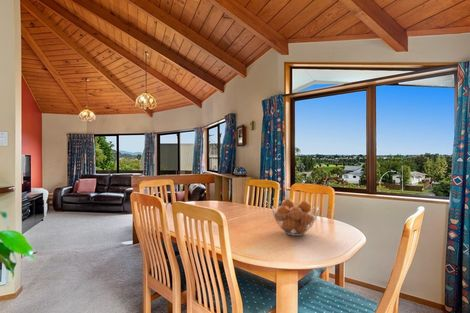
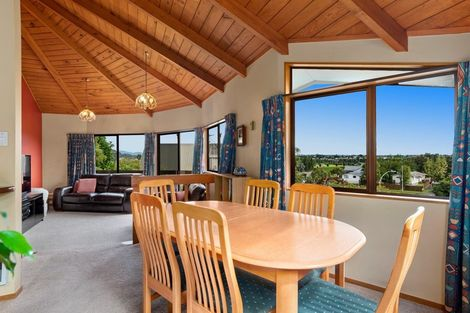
- fruit basket [271,198,319,237]
